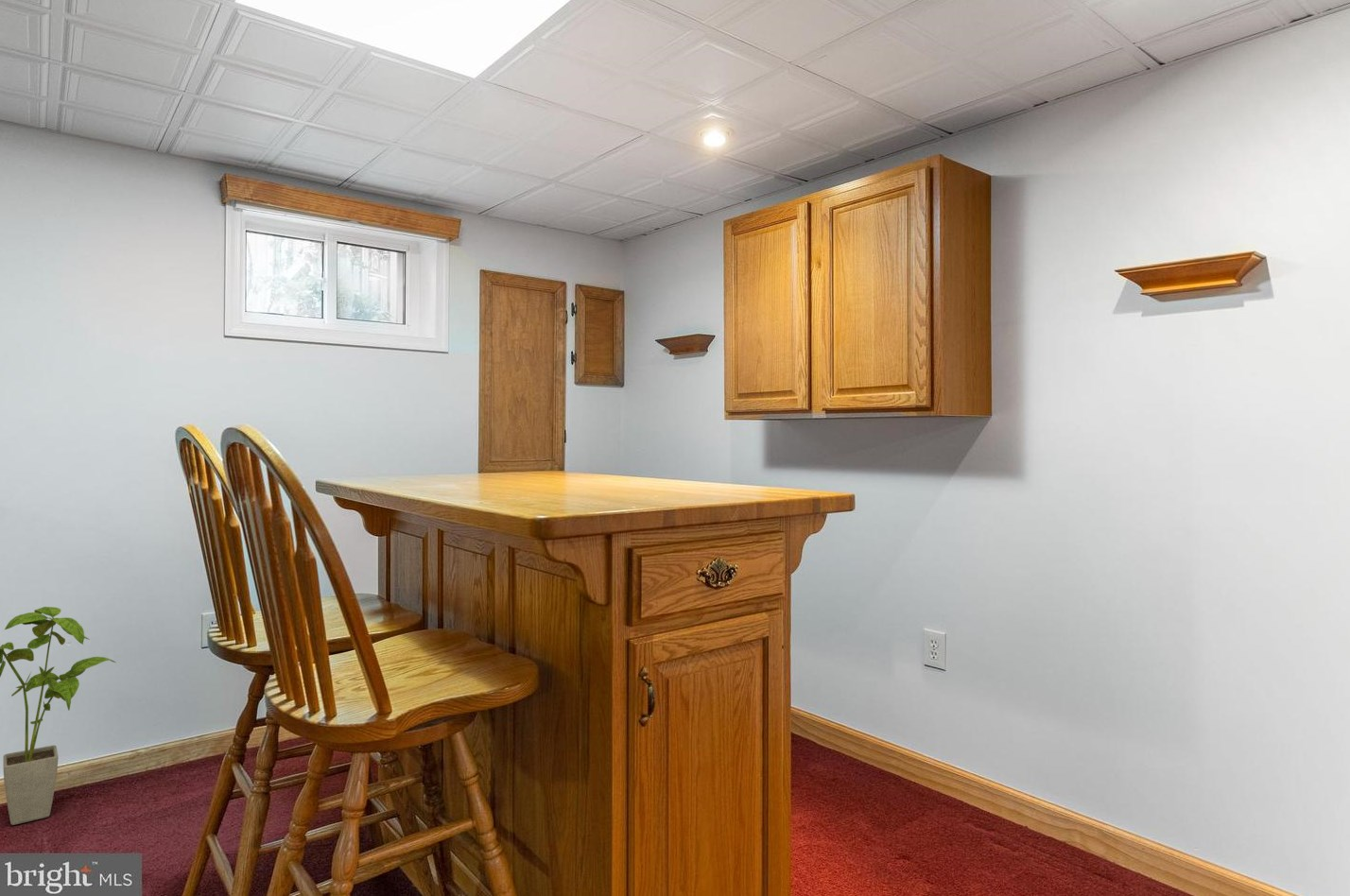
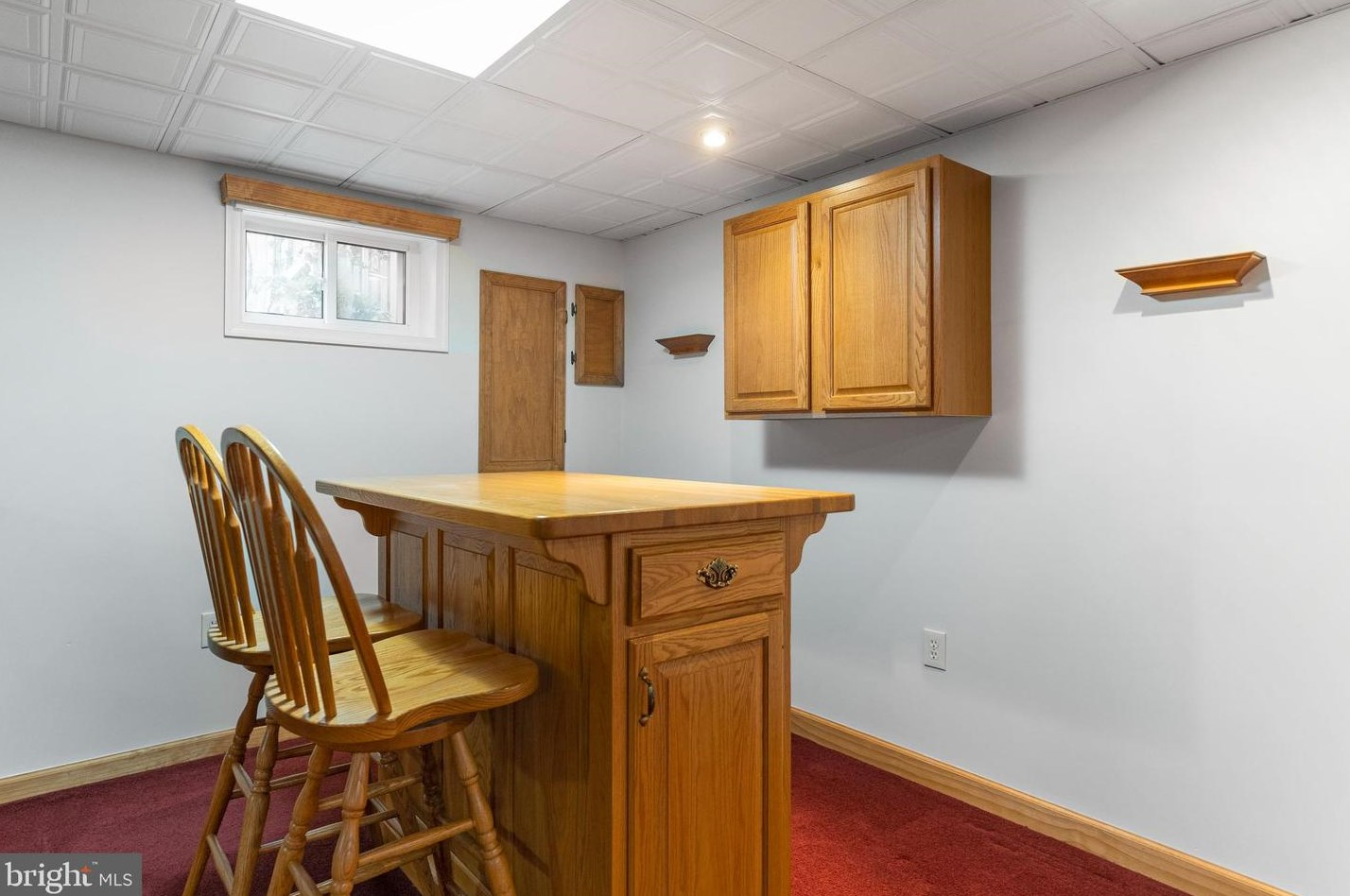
- house plant [0,606,116,826]
